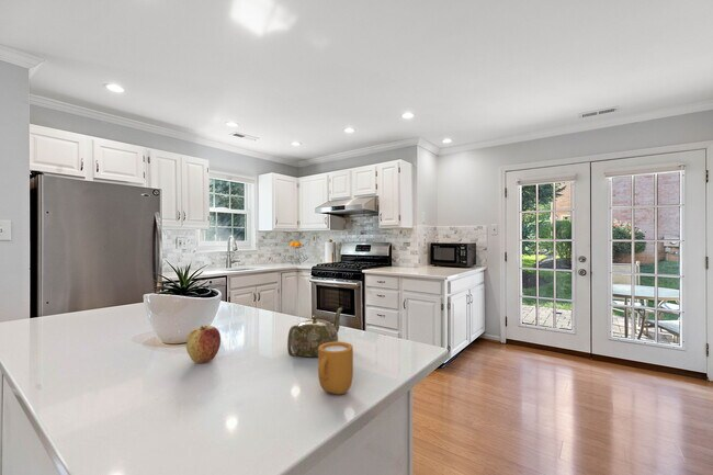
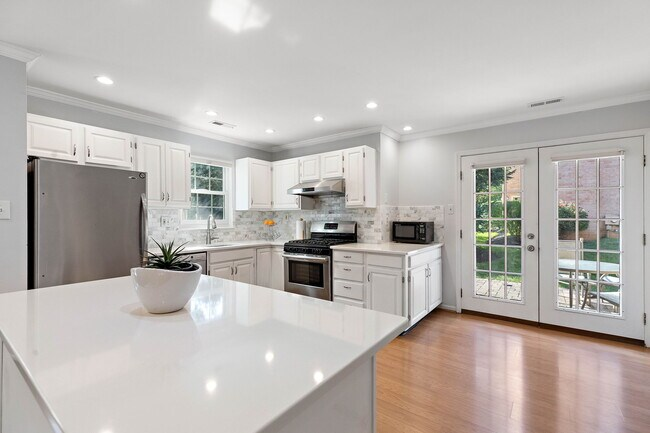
- mug [317,341,354,395]
- apple [185,325,222,364]
- teapot [286,307,343,358]
